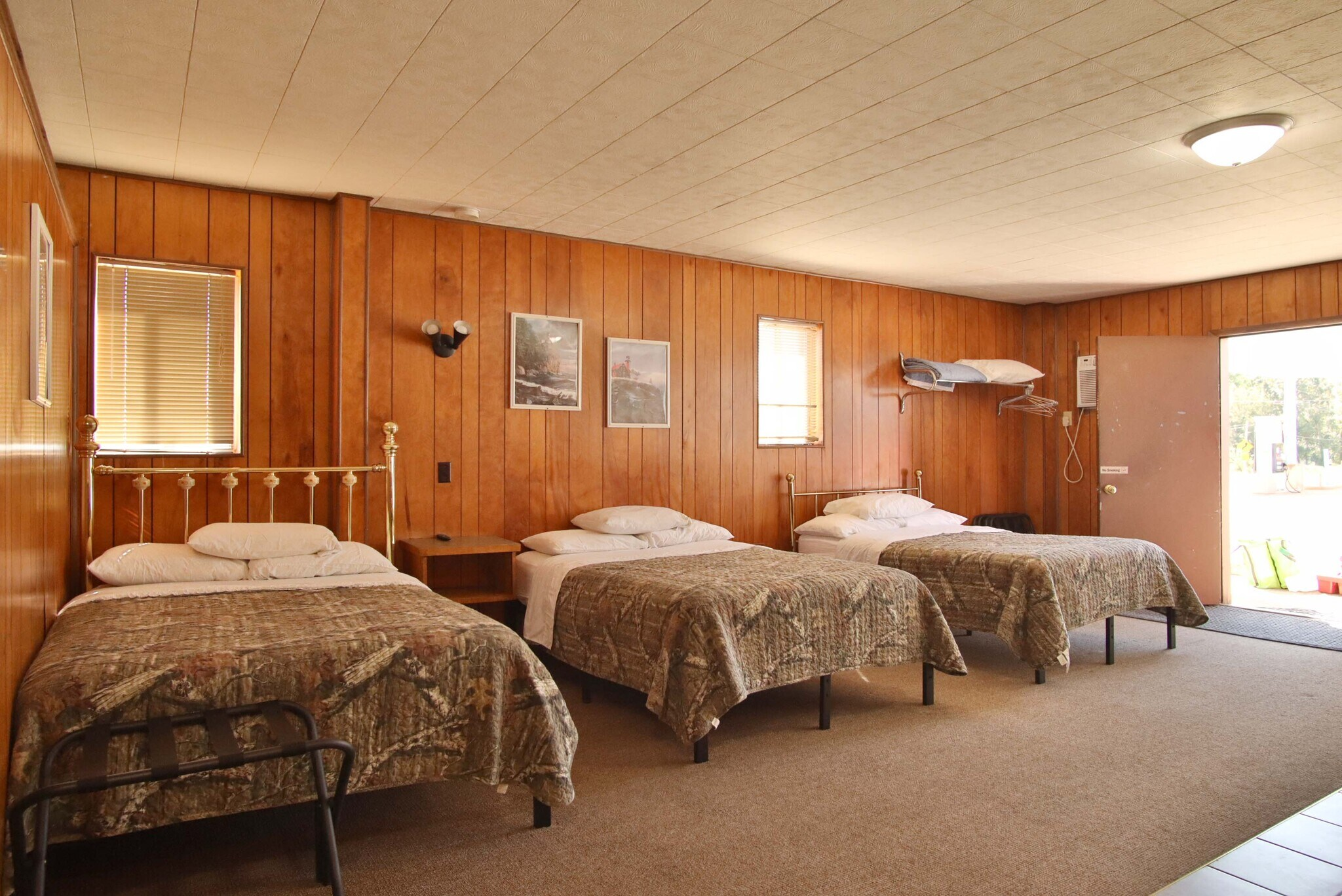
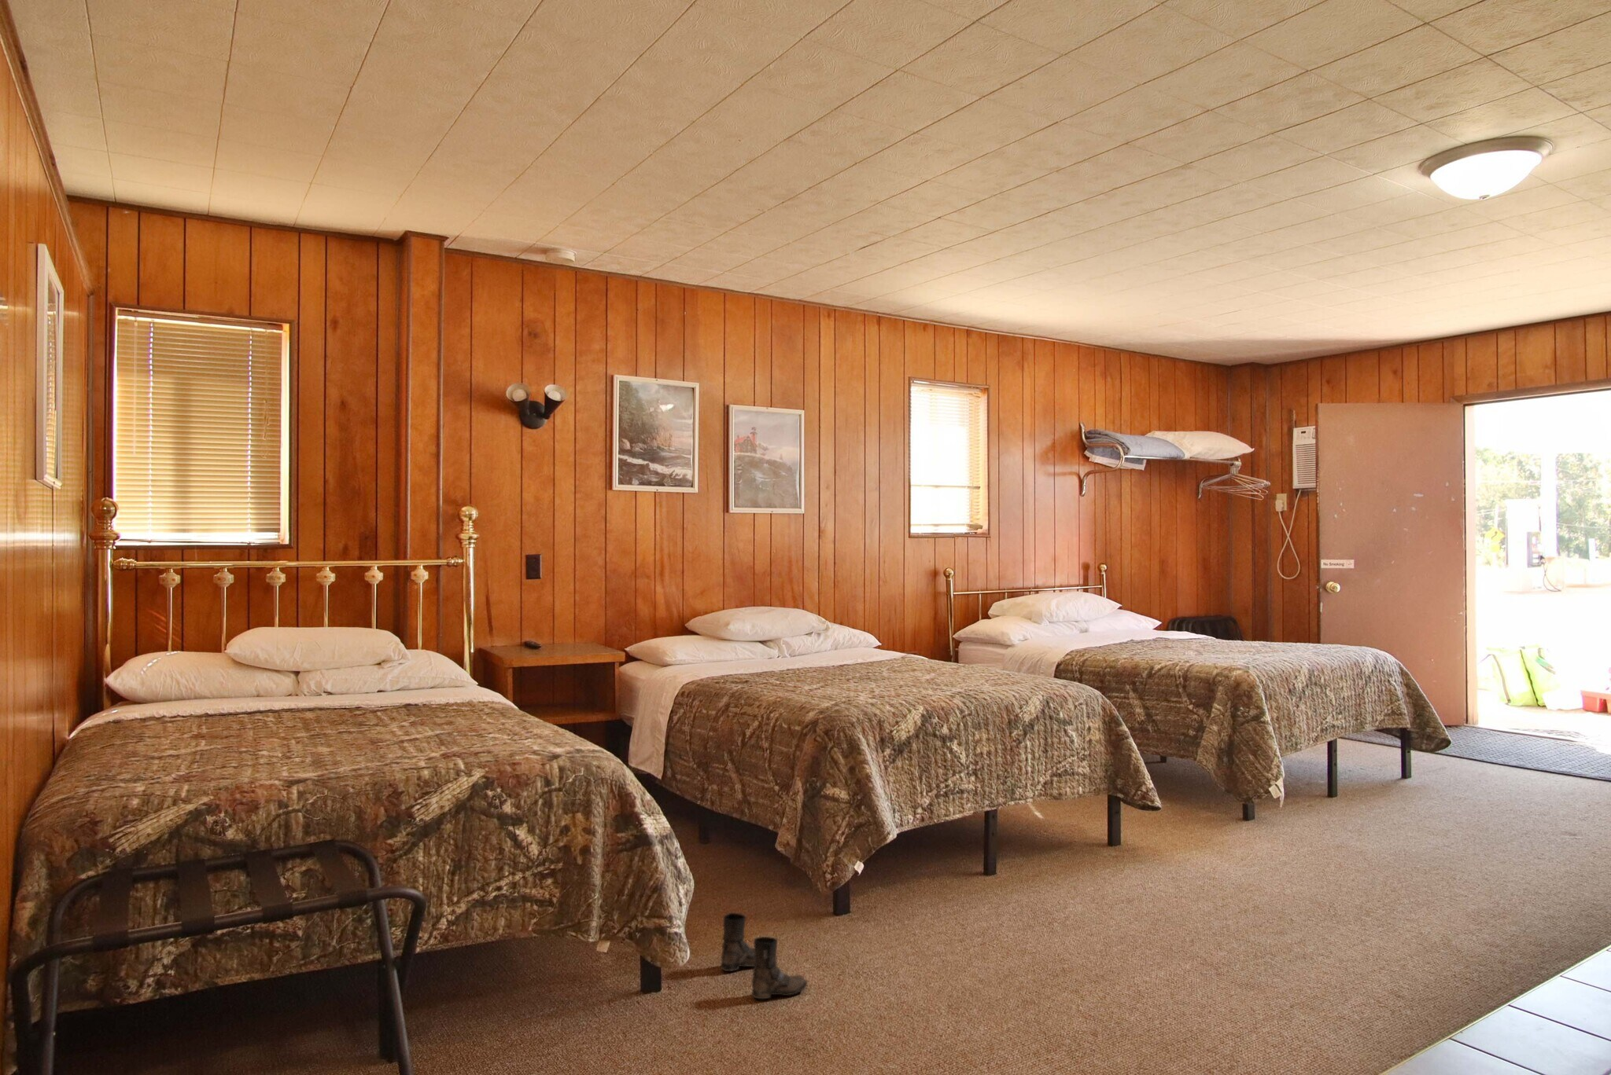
+ boots [720,912,808,1001]
